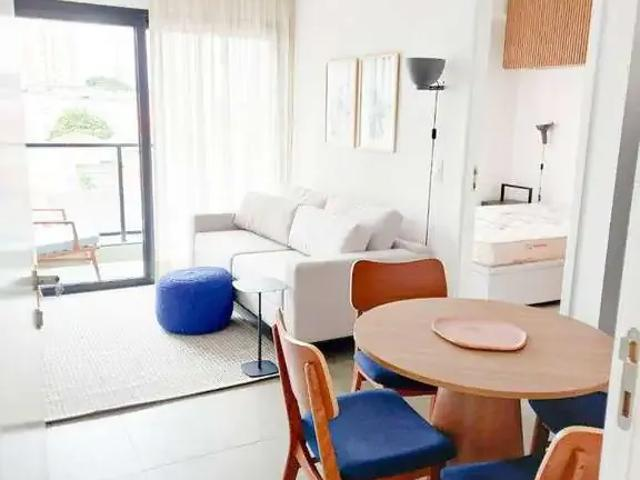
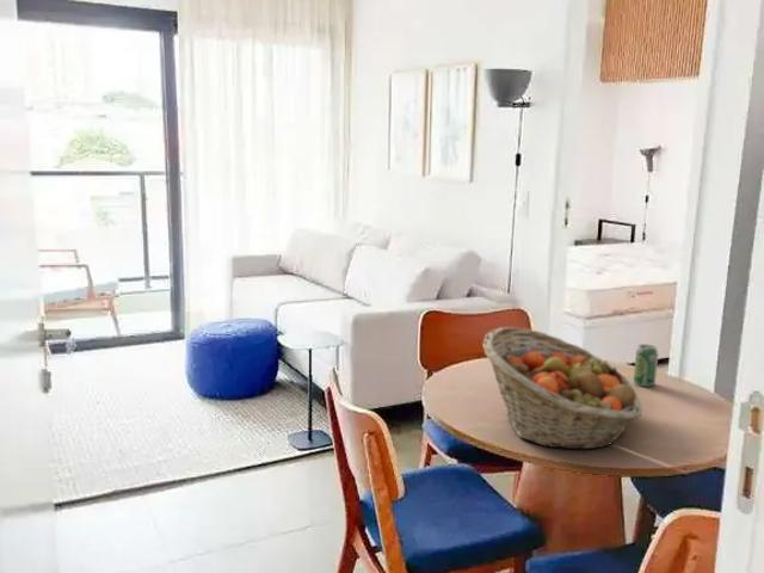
+ beverage can [633,344,659,388]
+ fruit basket [482,326,643,450]
